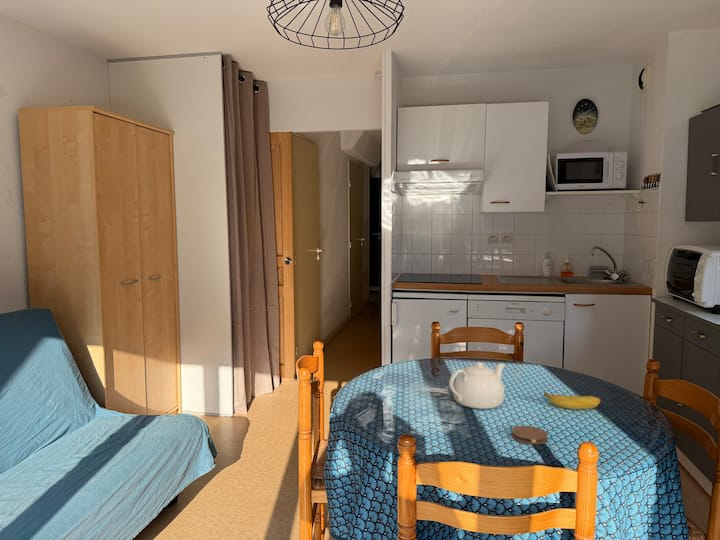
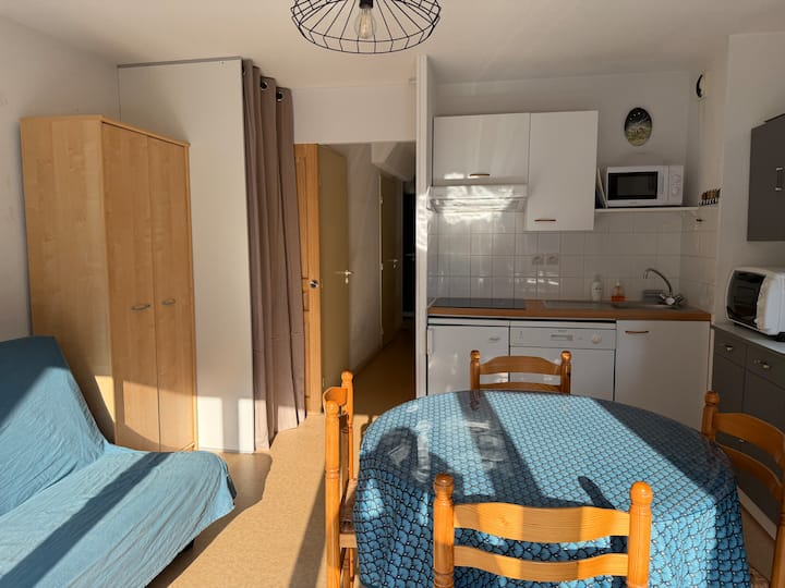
- teapot [448,361,506,410]
- banana [543,392,602,410]
- coaster [511,425,549,445]
